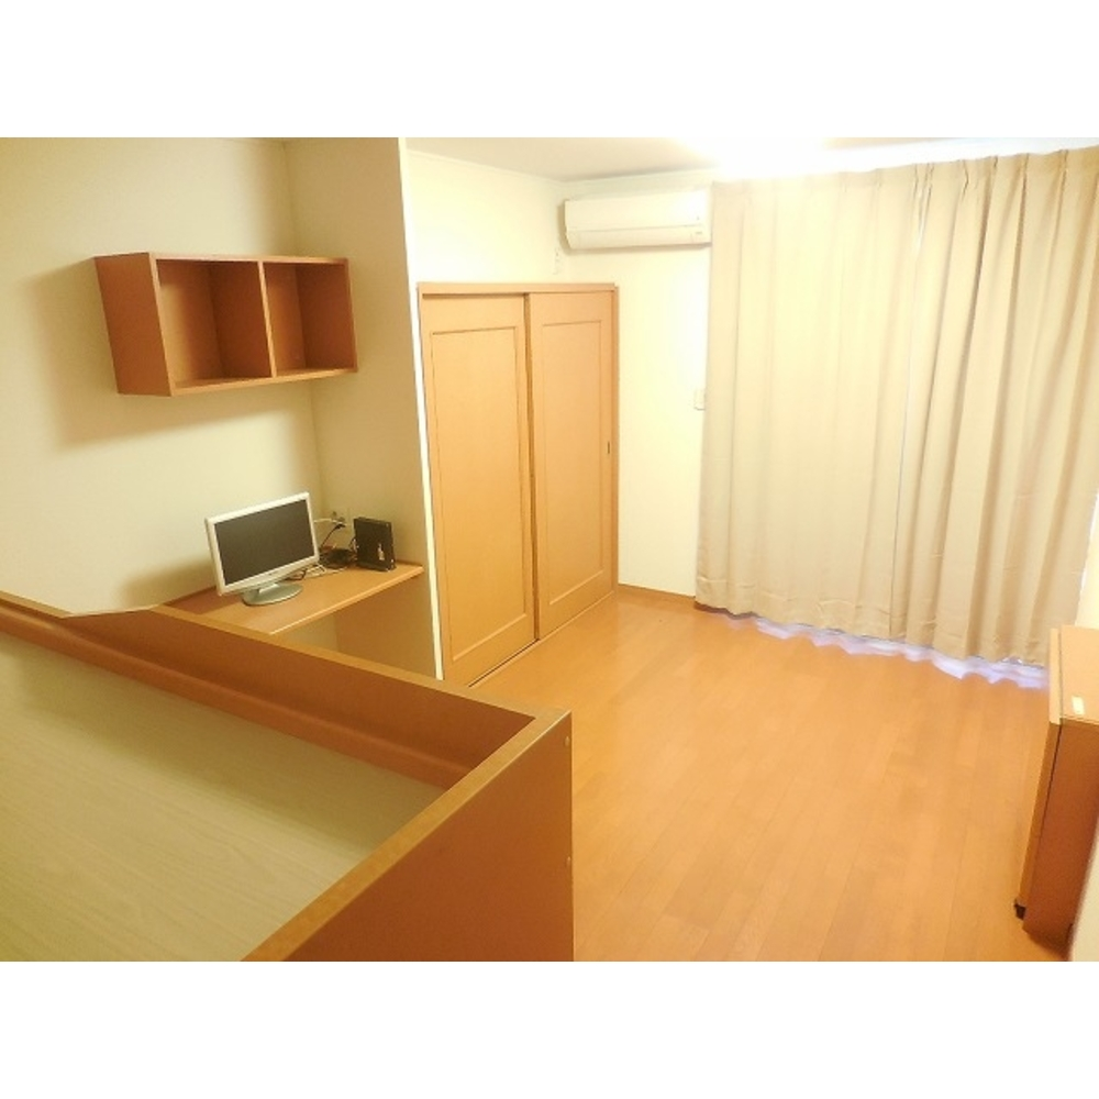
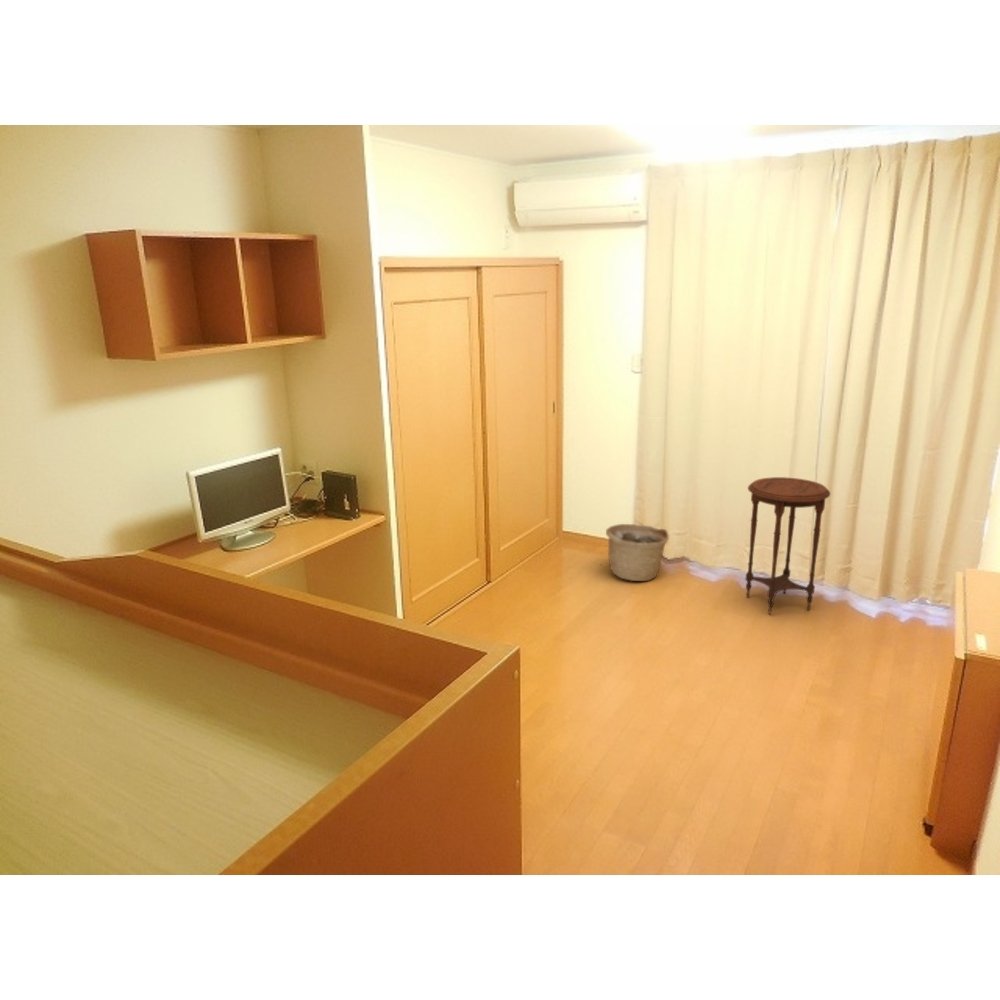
+ basket [605,523,670,582]
+ side table [744,476,831,616]
